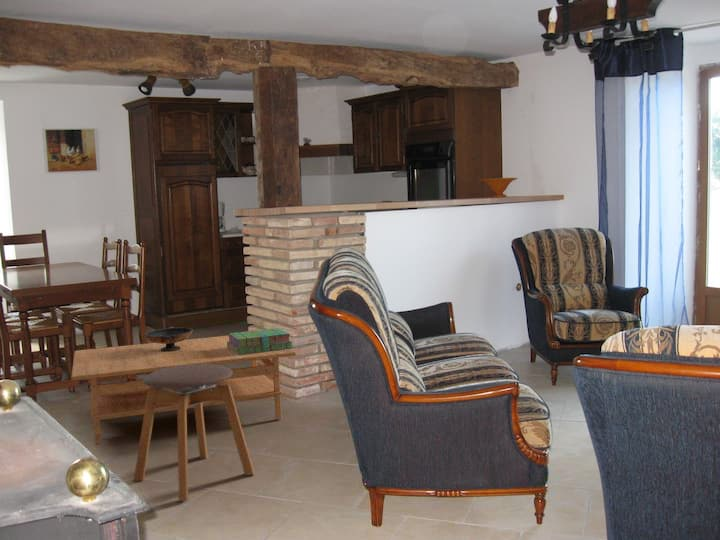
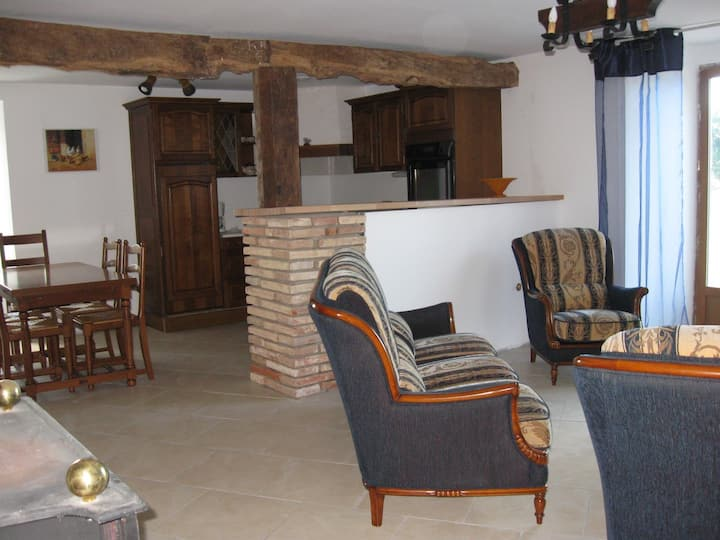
- coffee table [70,335,297,446]
- stack of books [227,327,294,355]
- decorative bowl [144,326,194,351]
- stool [133,364,255,502]
